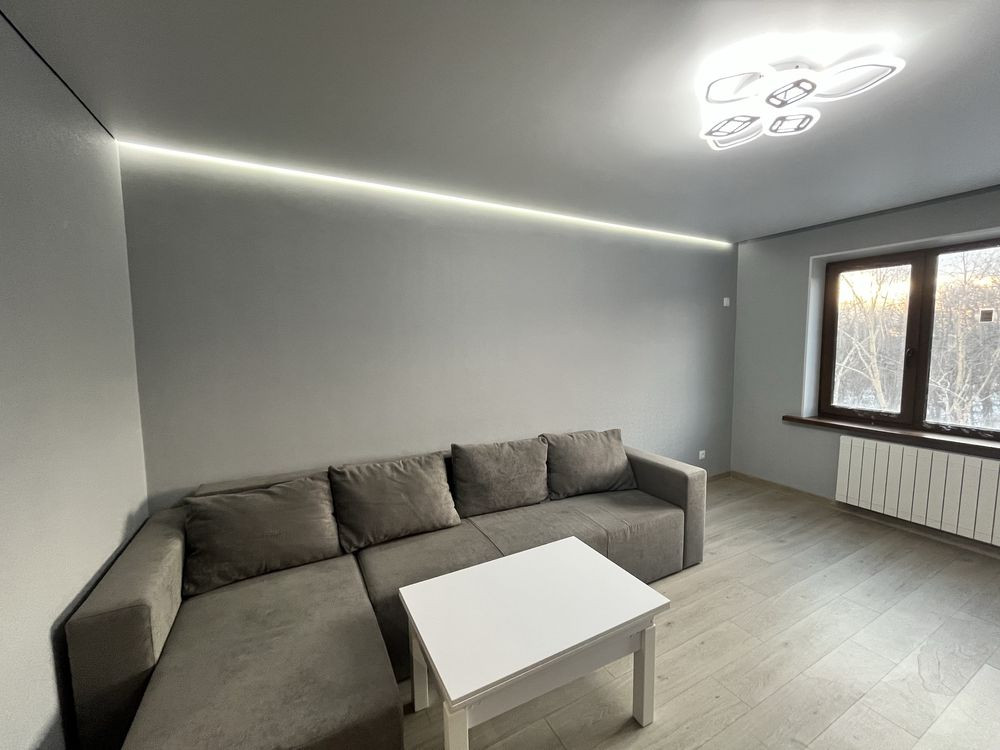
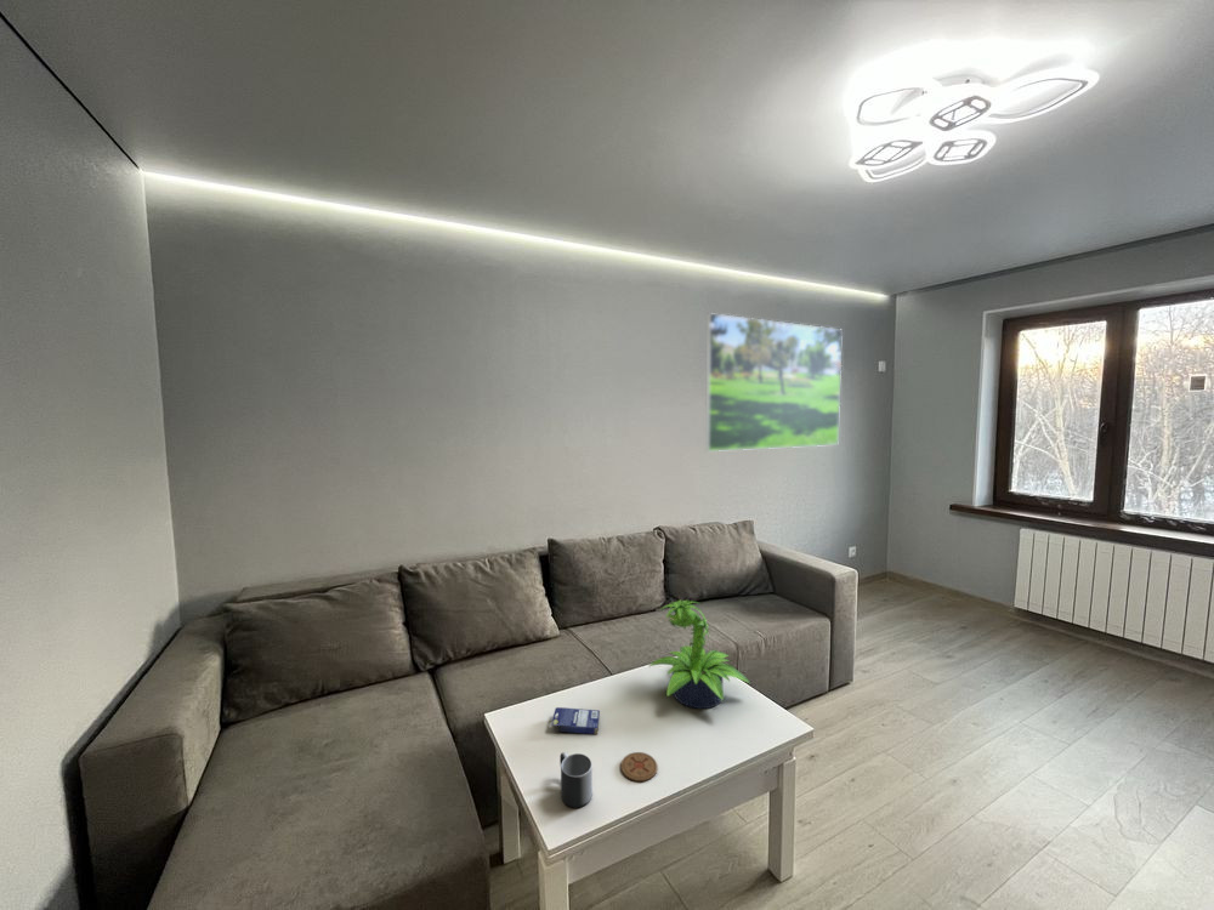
+ small box [550,706,601,735]
+ coaster [620,751,658,783]
+ mug [558,751,594,809]
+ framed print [704,312,844,453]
+ potted plant [647,598,750,710]
